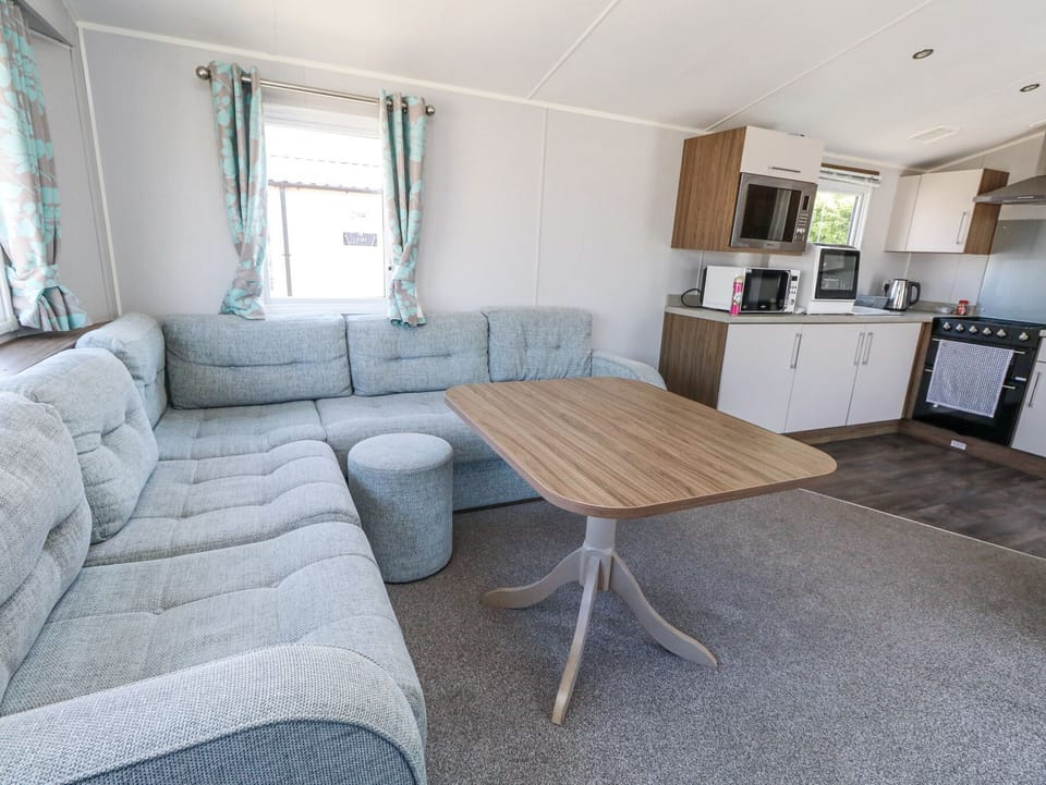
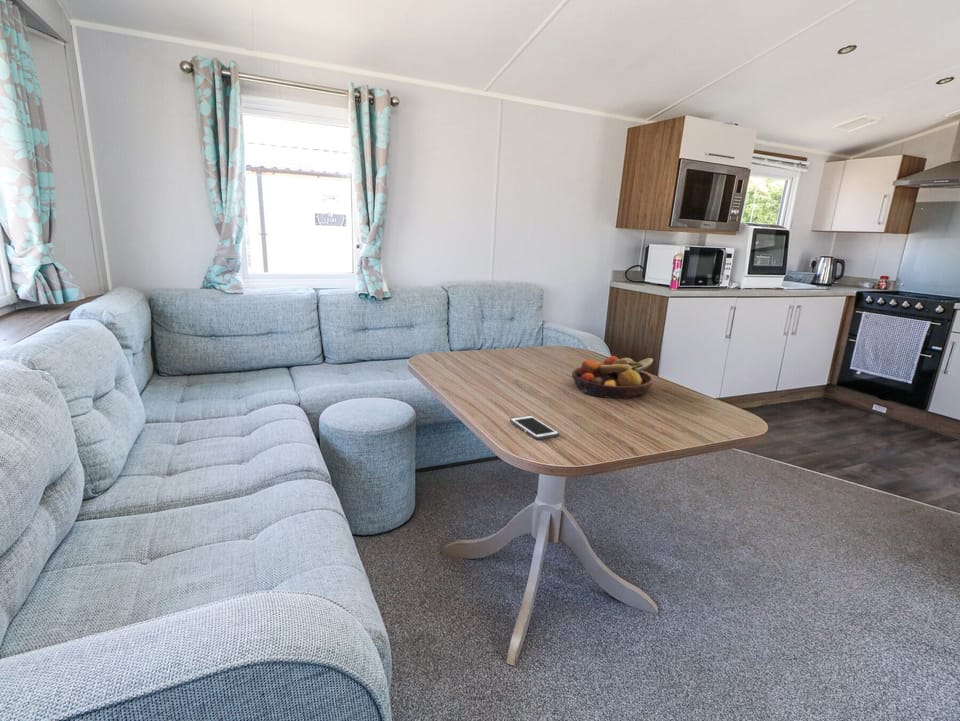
+ cell phone [509,414,560,441]
+ fruit bowl [571,355,655,399]
